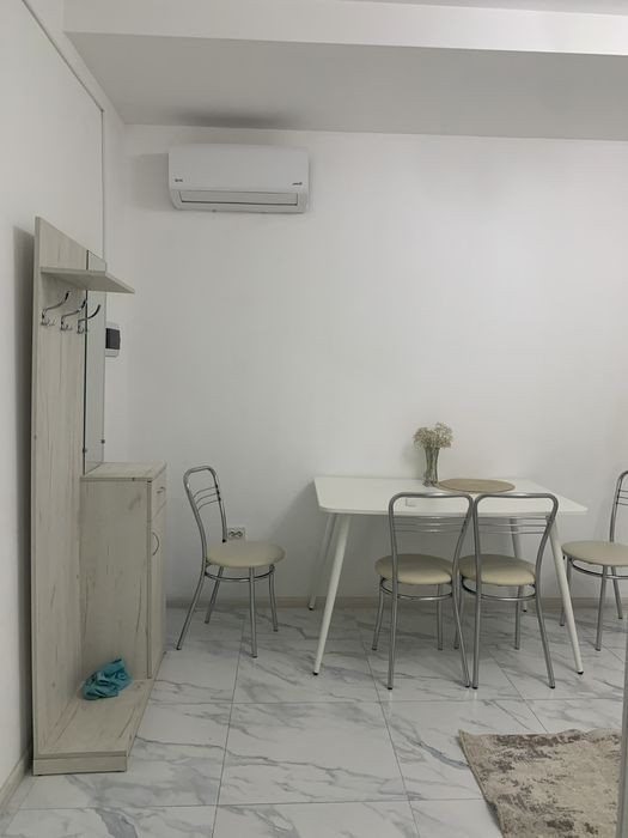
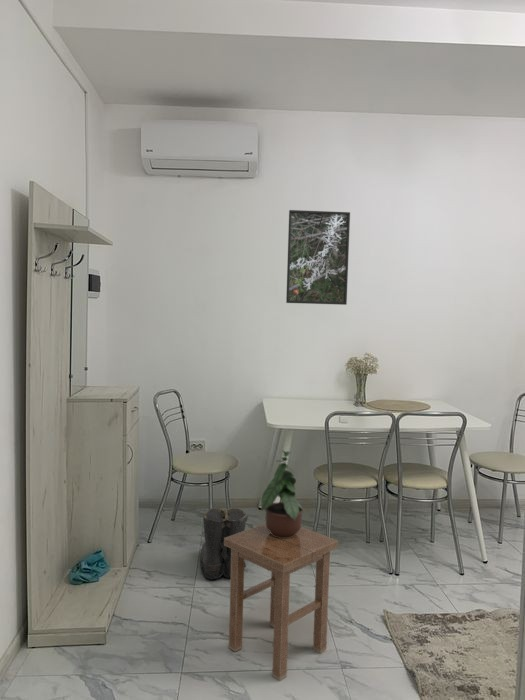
+ boots [199,507,249,580]
+ stool [224,522,339,682]
+ potted plant [260,449,304,538]
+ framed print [285,209,351,306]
